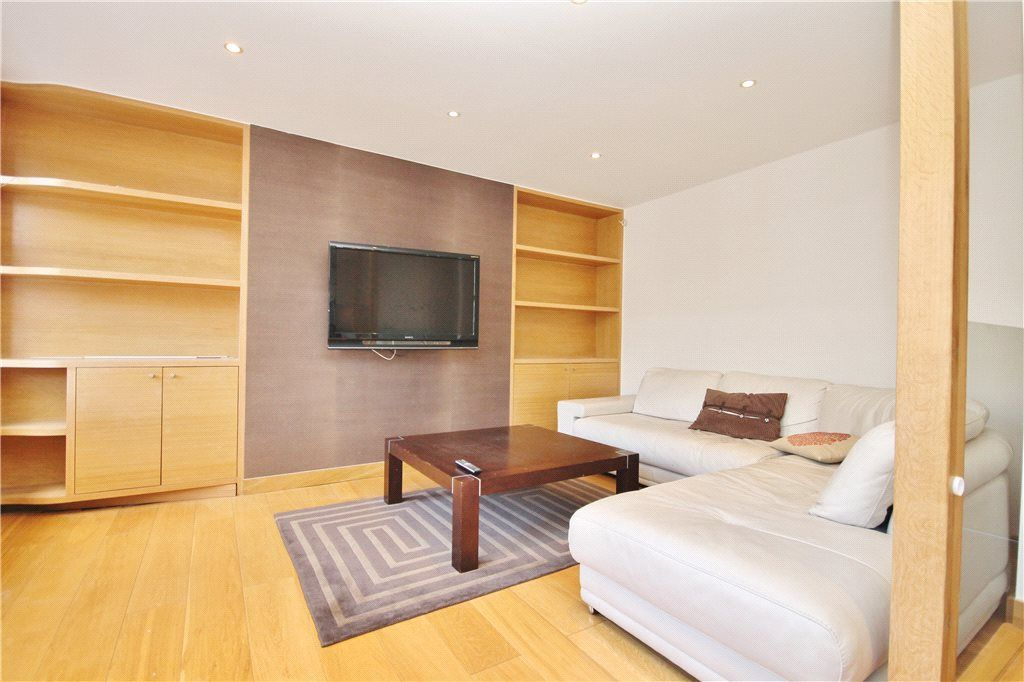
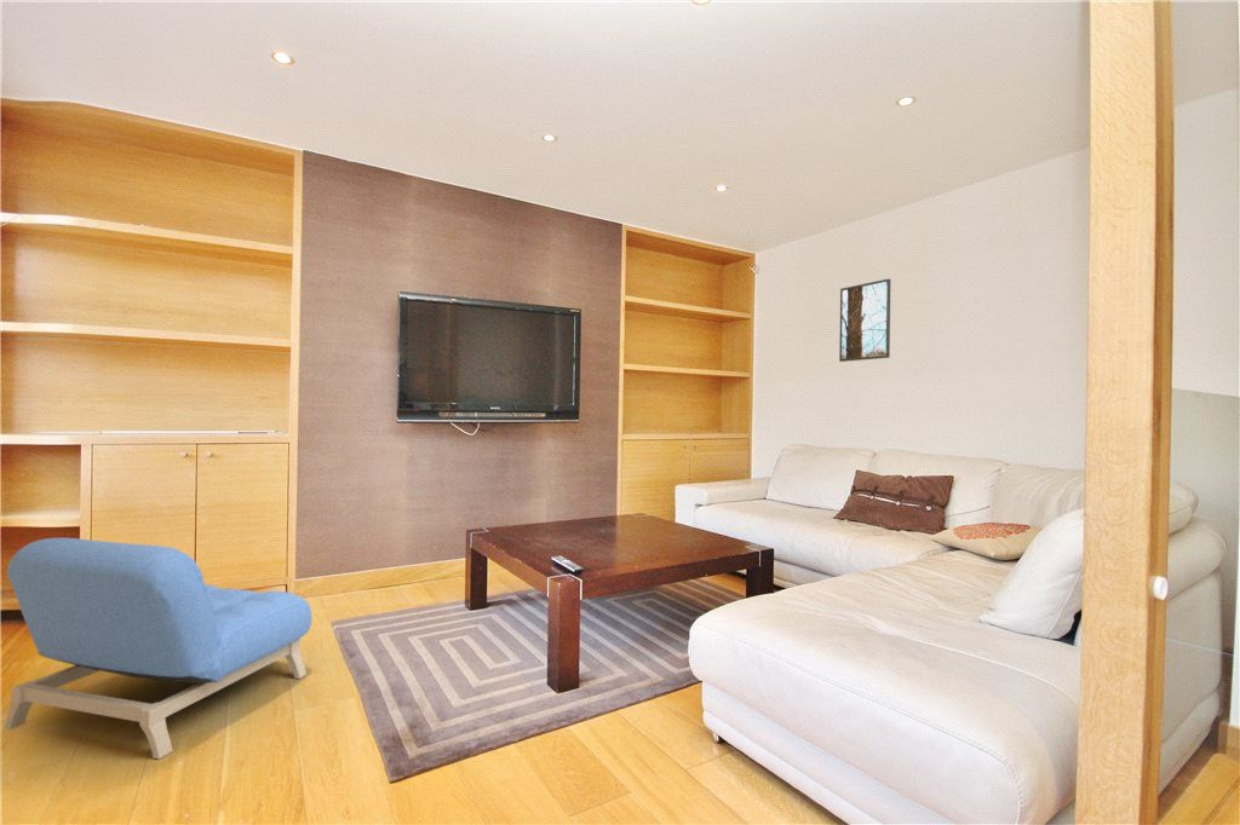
+ armchair [4,537,314,761]
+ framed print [838,278,891,363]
